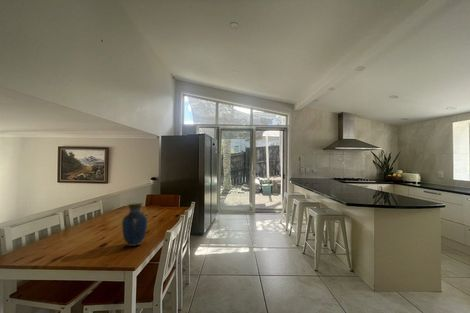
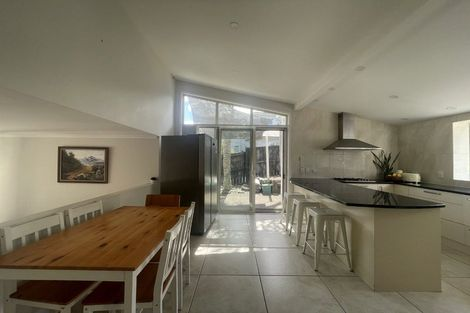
- vase [121,202,148,247]
